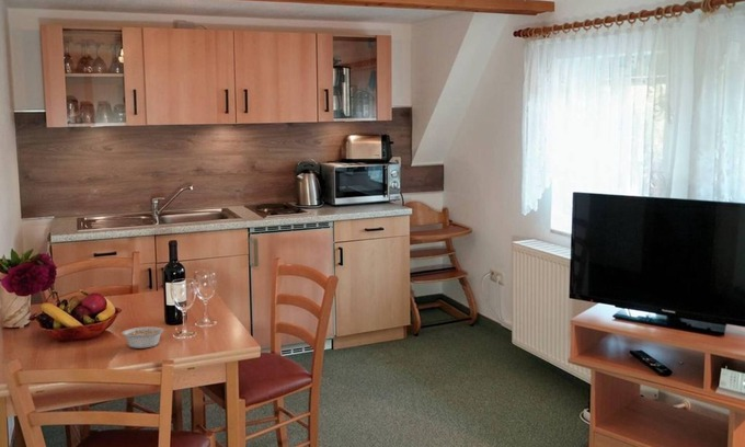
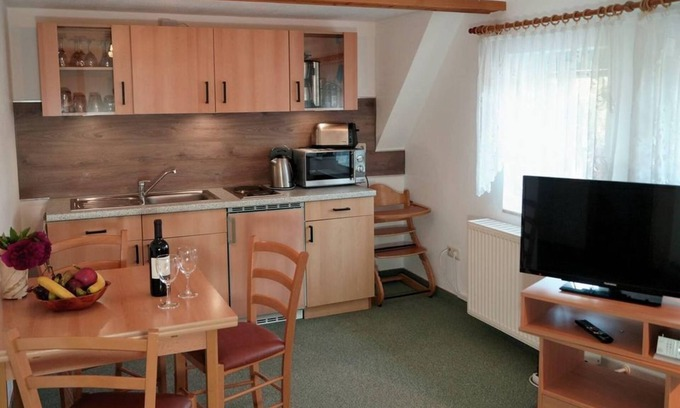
- legume [121,325,165,349]
